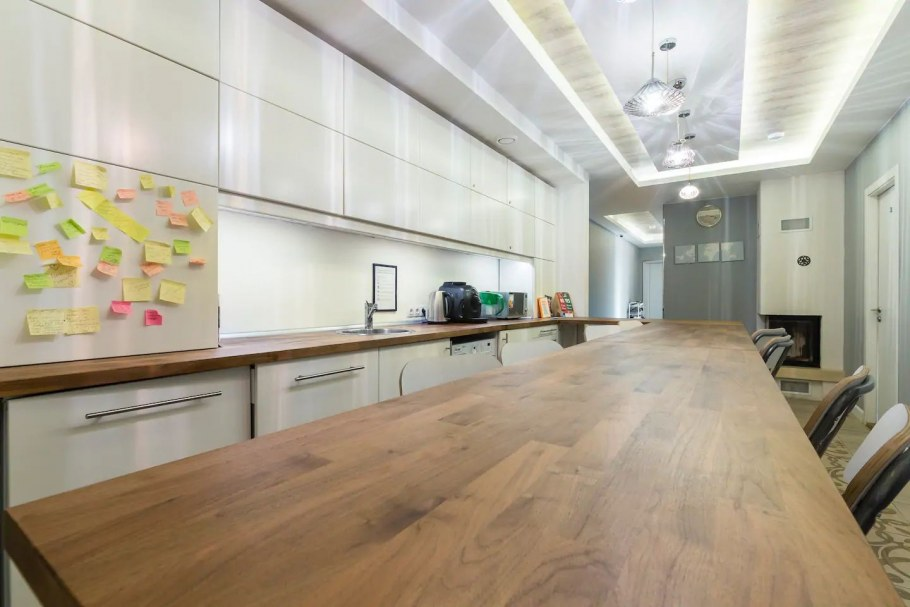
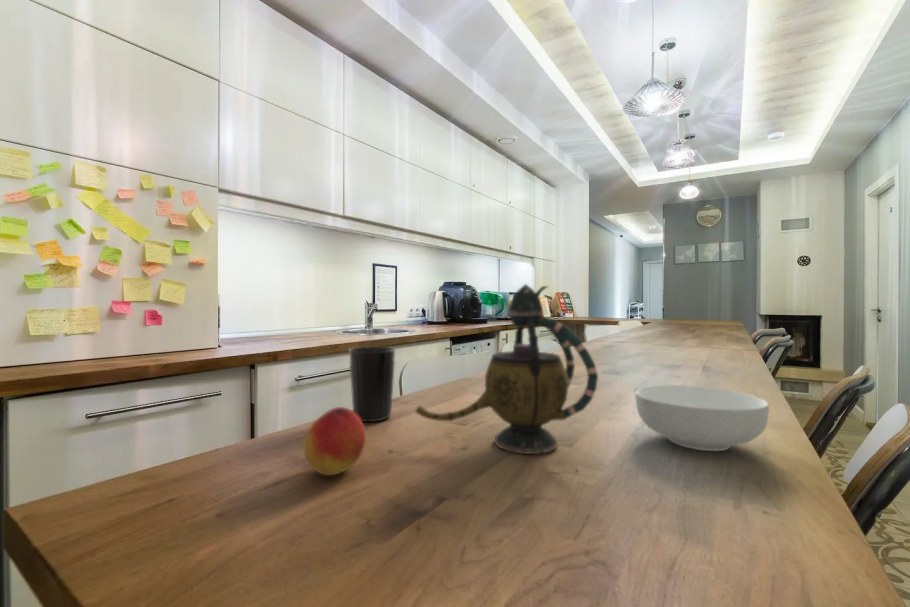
+ cereal bowl [634,384,770,452]
+ cup [348,346,396,423]
+ peach [302,406,367,476]
+ teapot [414,283,599,455]
